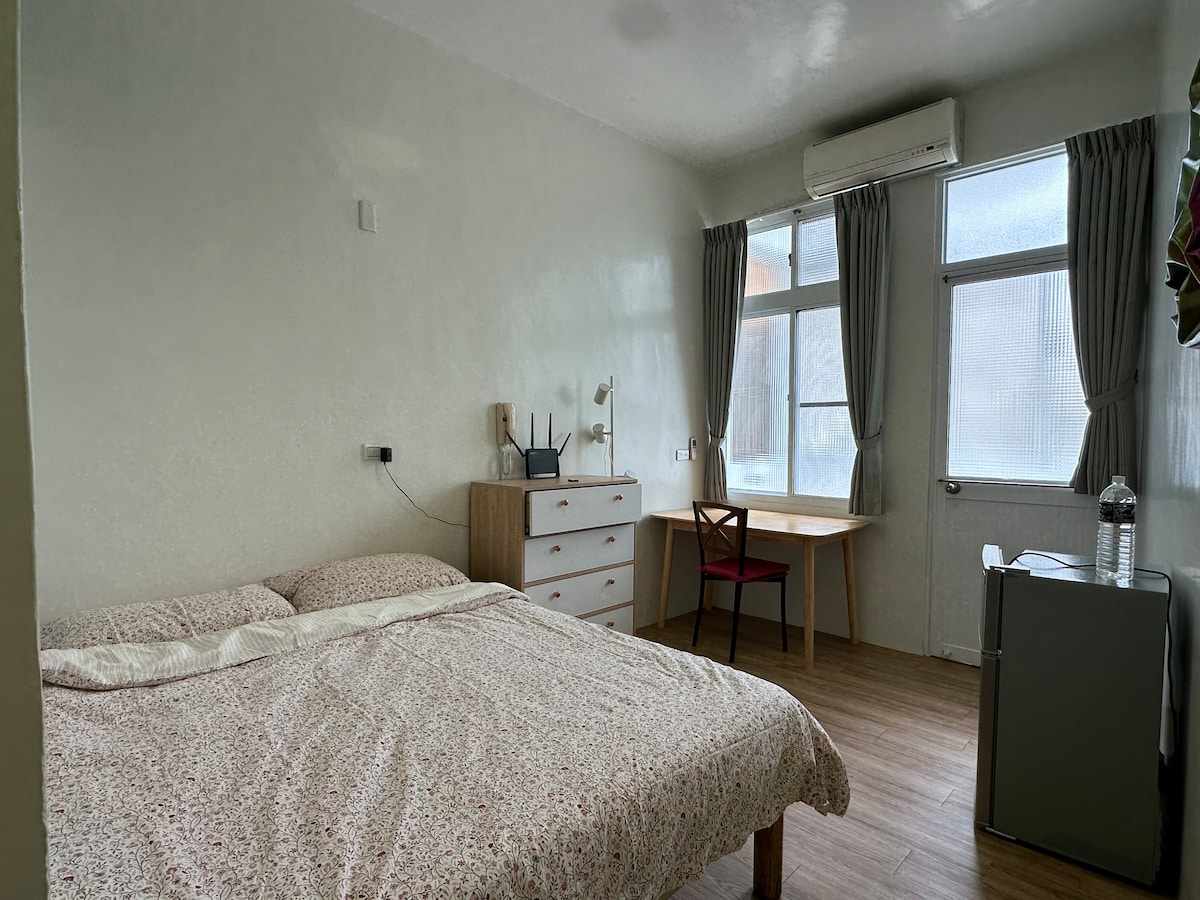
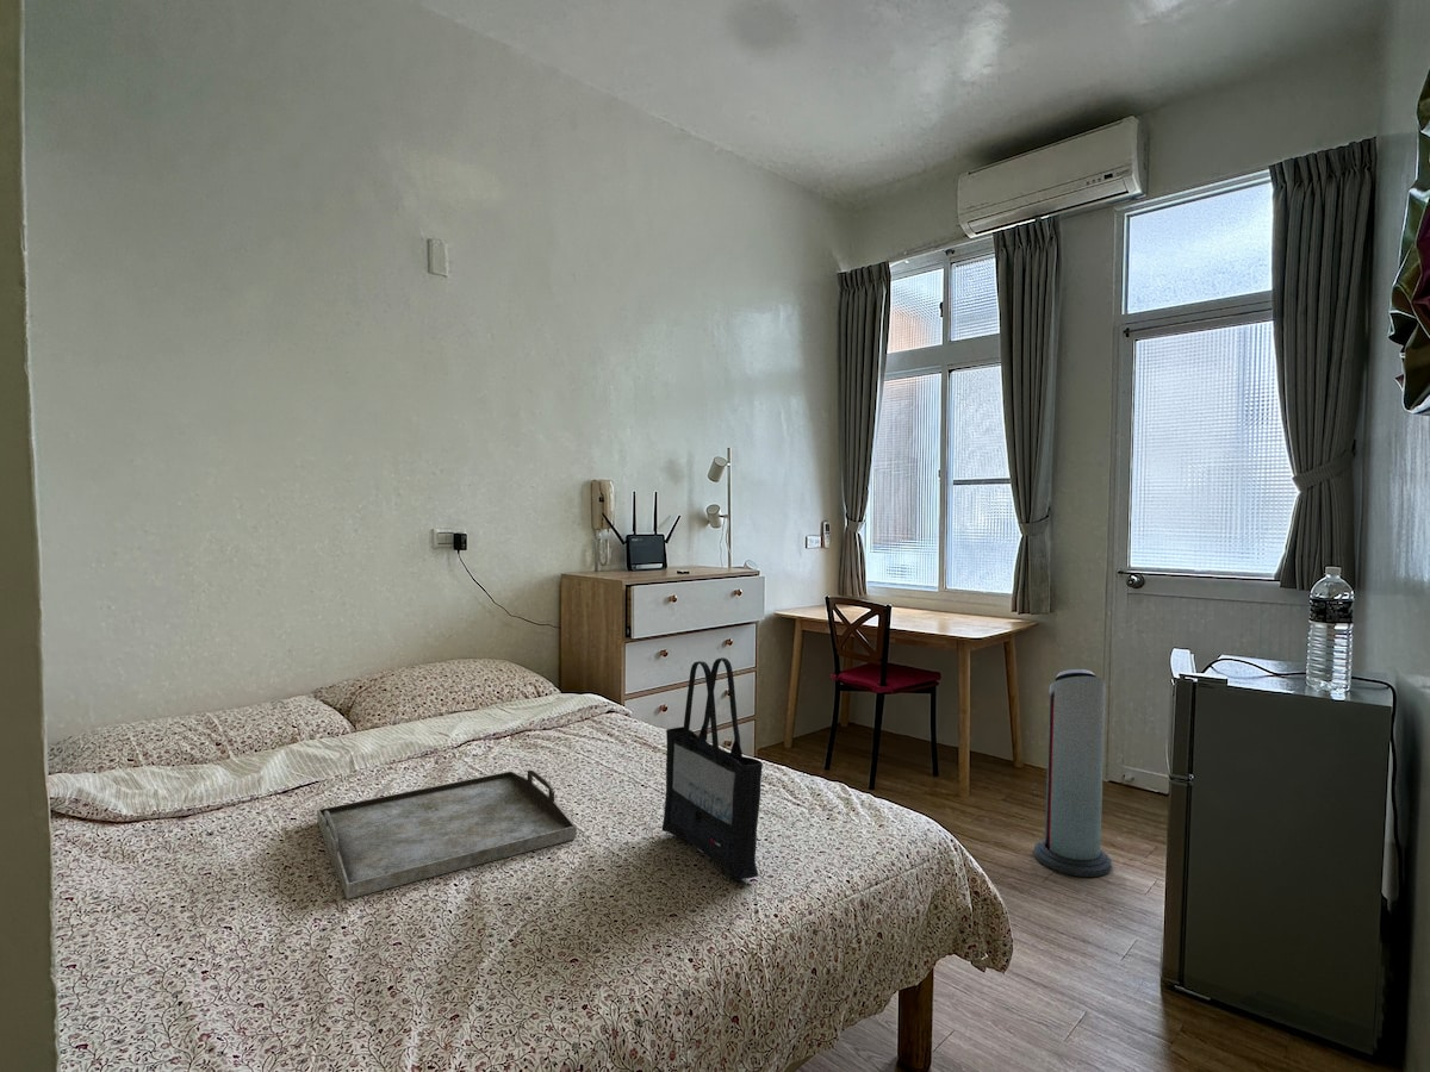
+ air purifier [1033,668,1113,878]
+ serving tray [316,768,578,900]
+ tote bag [661,656,764,883]
